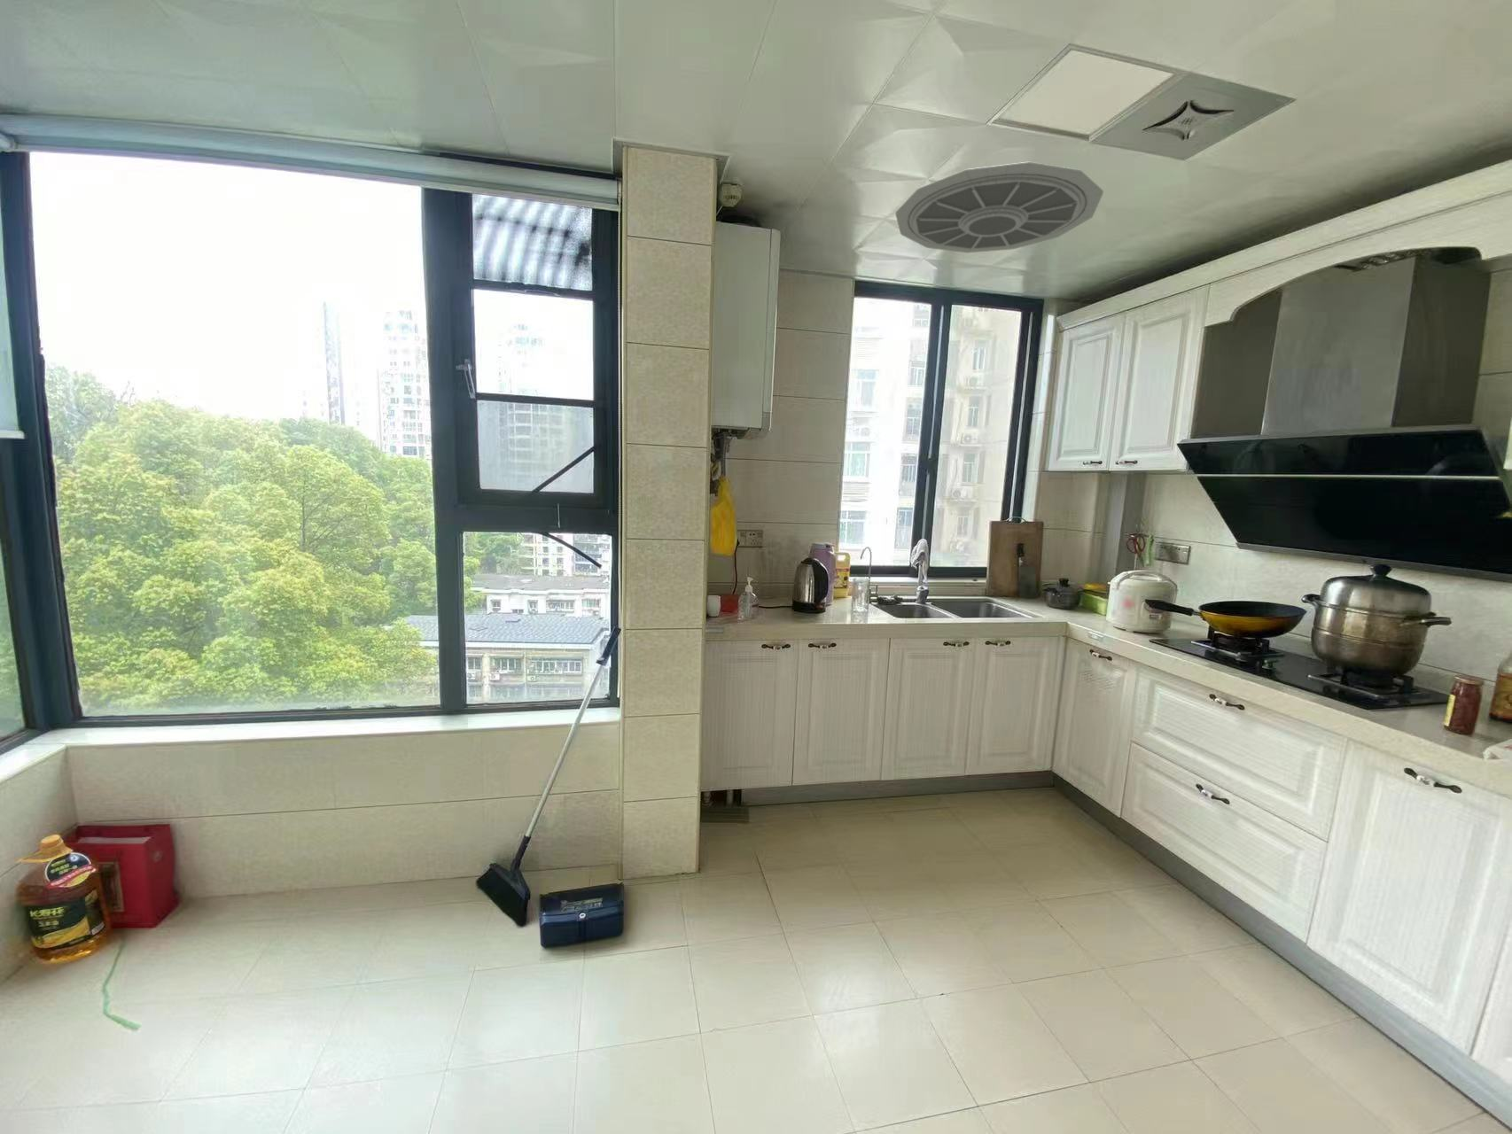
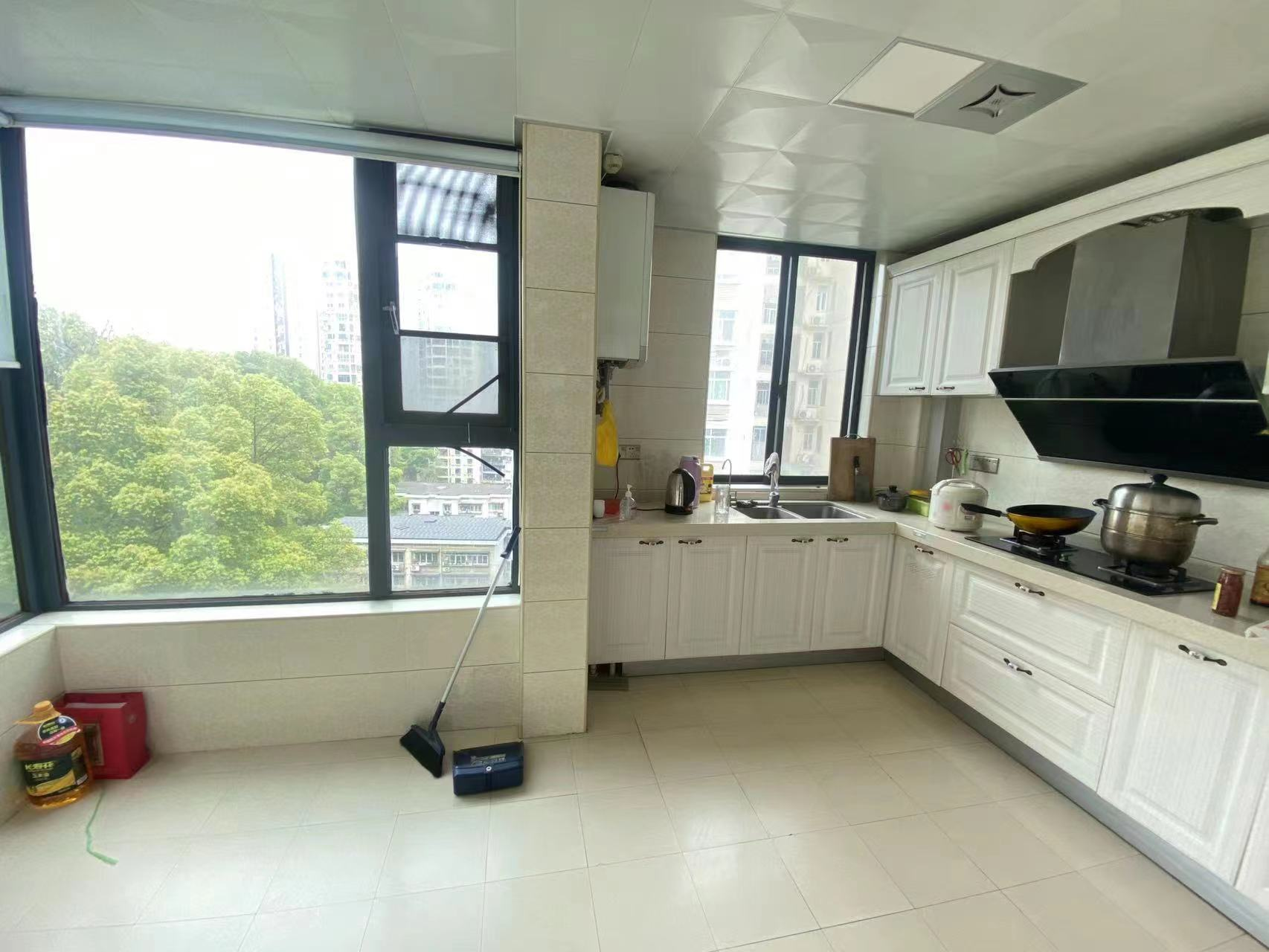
- ceiling vent [895,161,1105,254]
